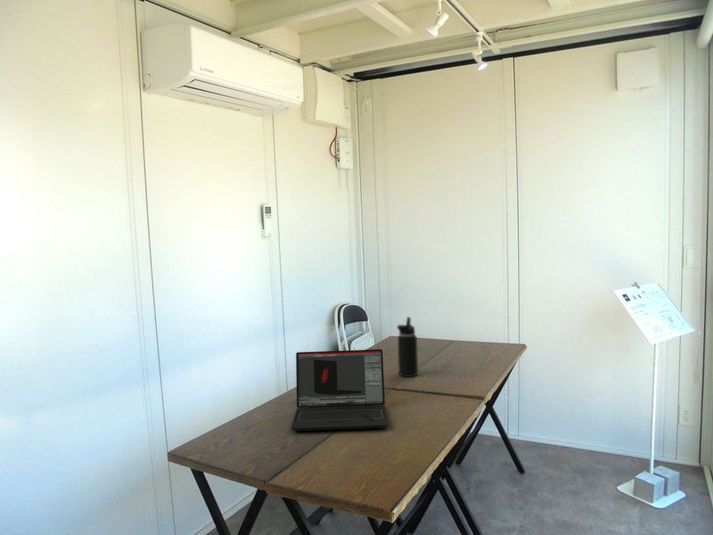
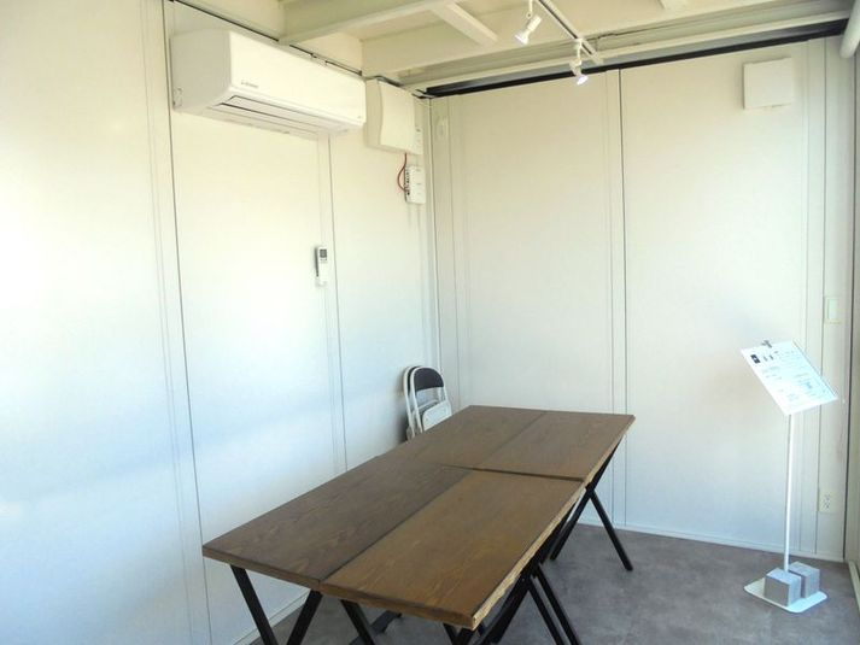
- laptop [290,348,389,432]
- water bottle [396,316,419,378]
